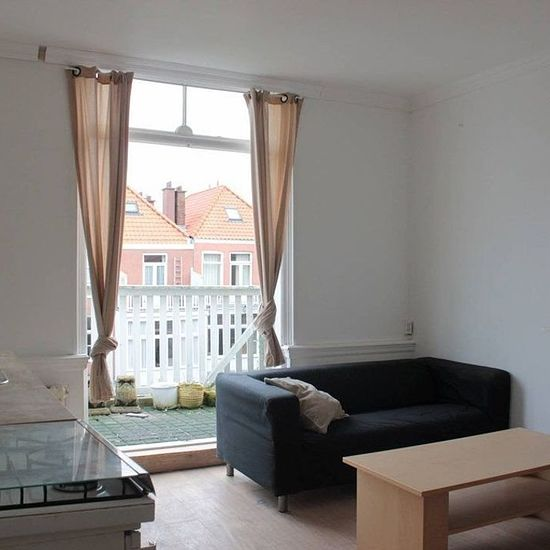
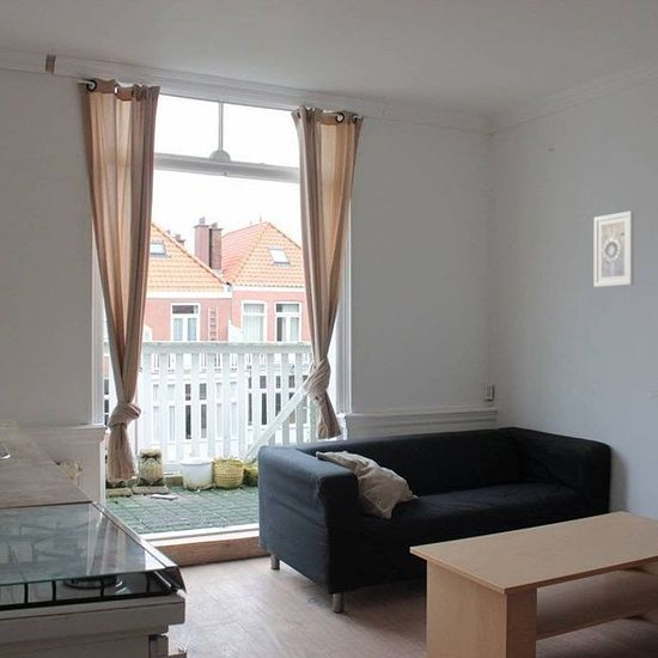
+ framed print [592,209,635,288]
